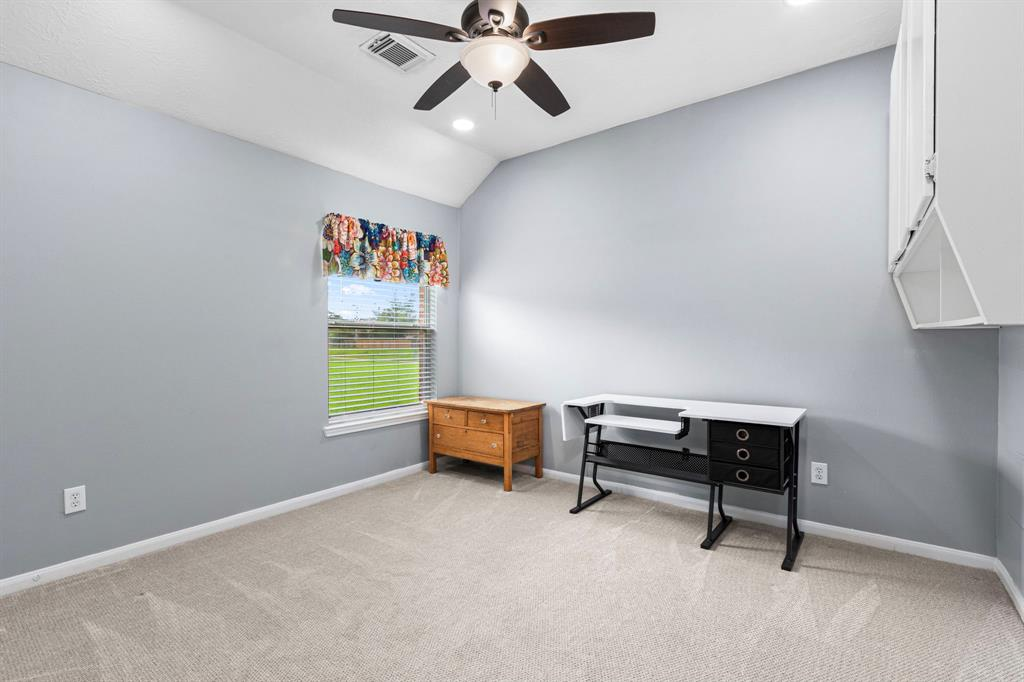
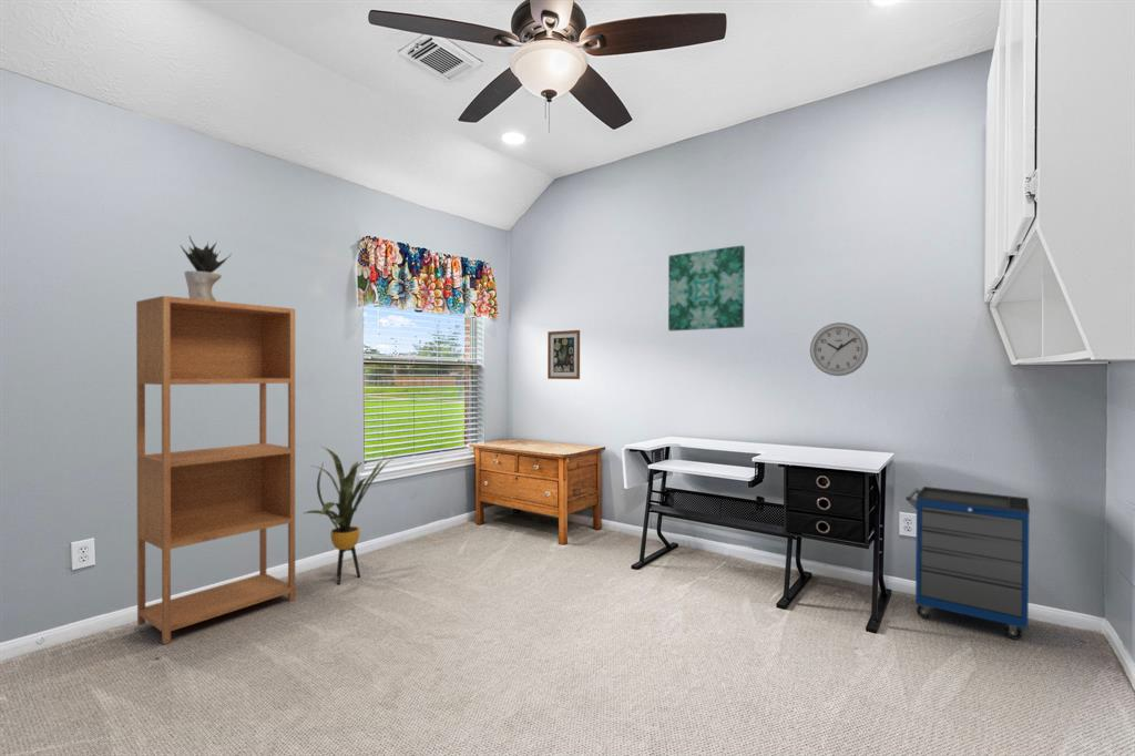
+ cabinet [904,486,1031,641]
+ wall clock [809,321,869,377]
+ potted plant [180,235,233,302]
+ wall art [667,244,746,333]
+ wall art [546,329,581,380]
+ house plant [304,446,395,585]
+ bookcase [135,295,296,645]
